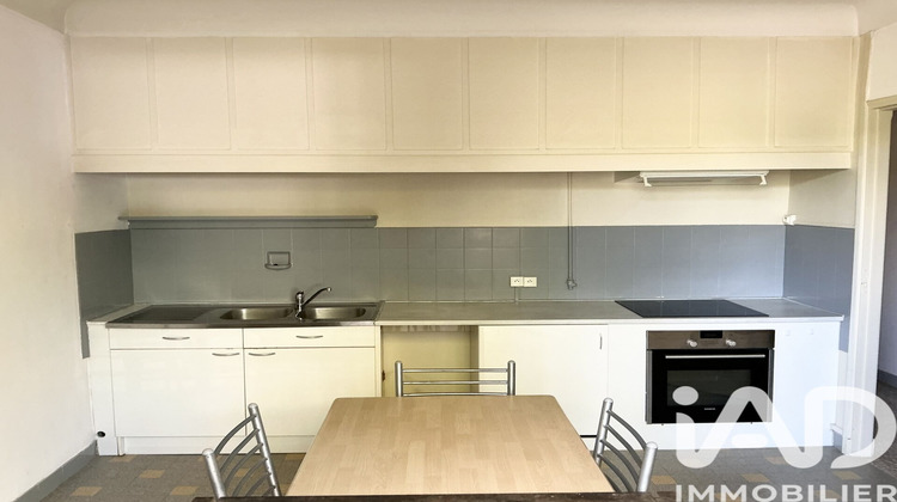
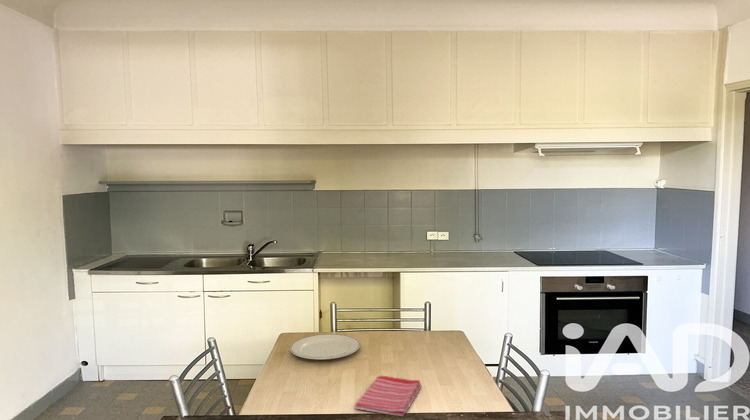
+ dish towel [353,375,422,417]
+ chinaware [289,333,361,360]
